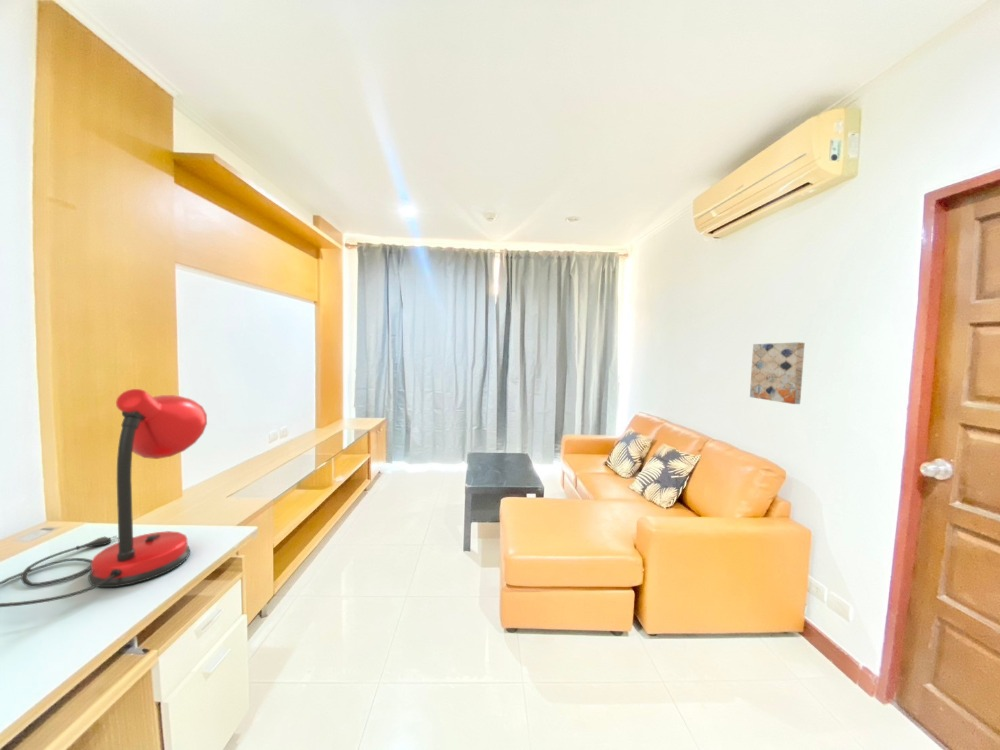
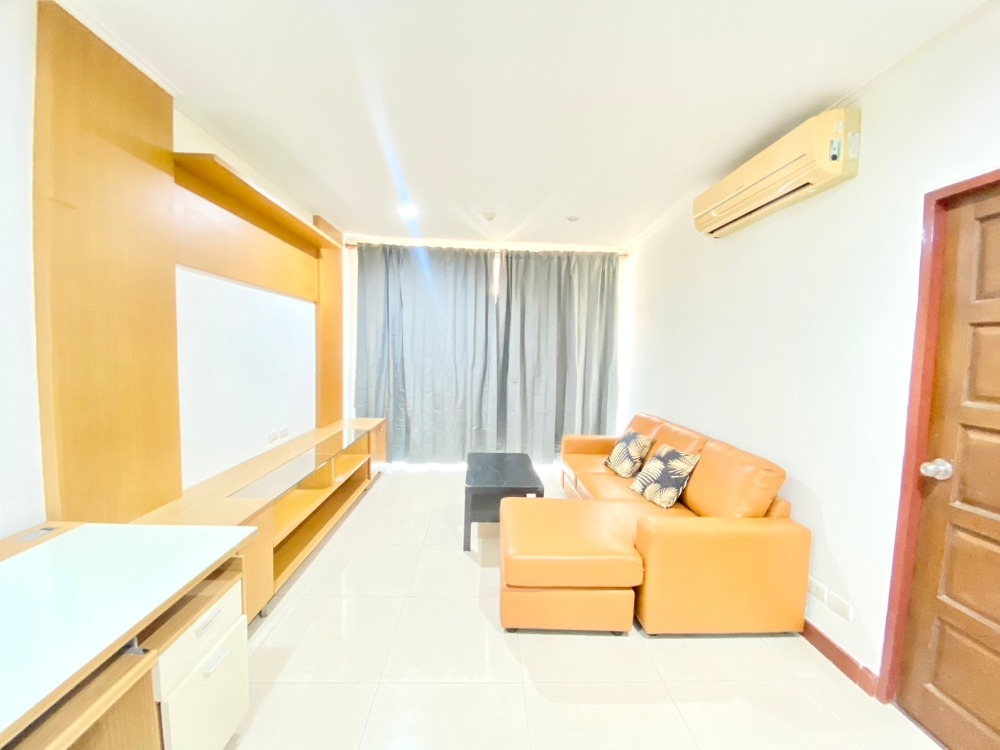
- wall art [749,342,805,405]
- desk lamp [0,388,208,608]
